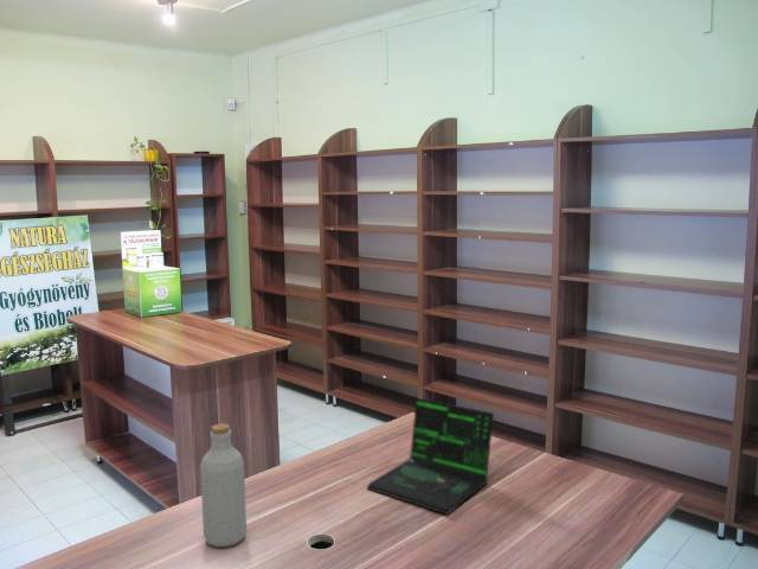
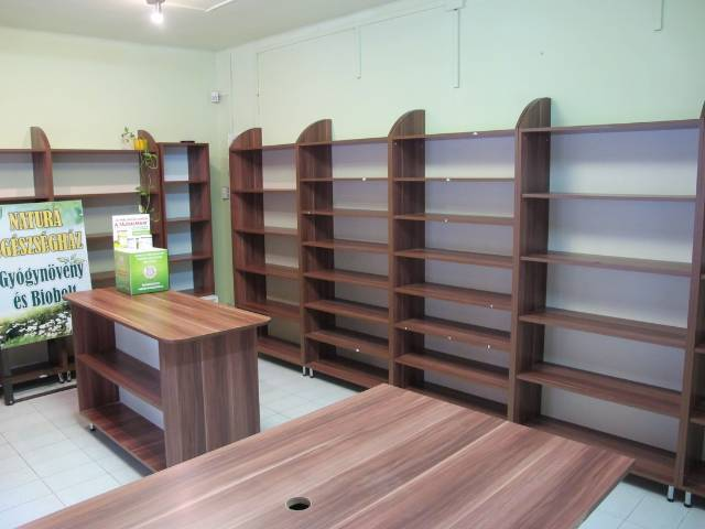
- laptop [366,397,515,516]
- bottle [199,422,248,548]
